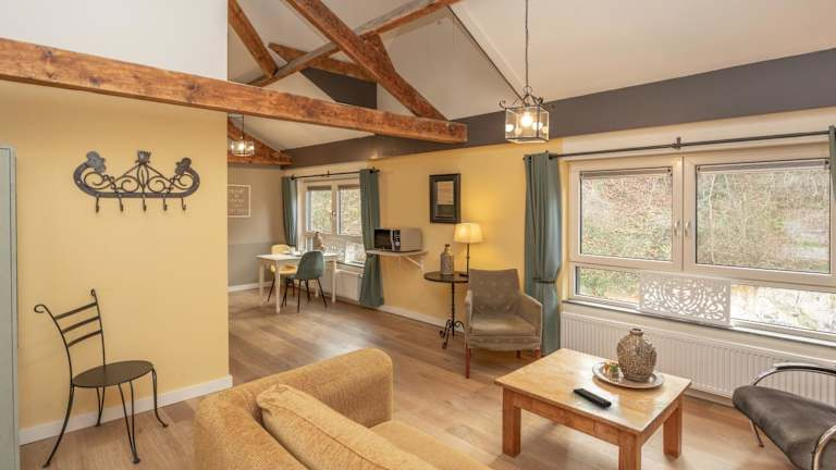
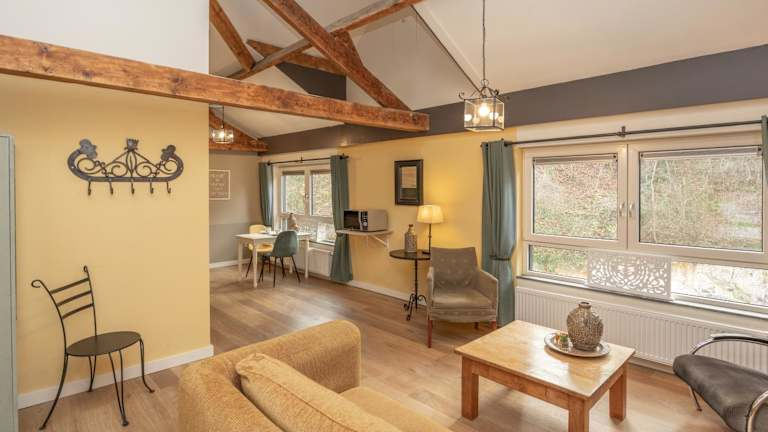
- remote control [573,387,613,408]
